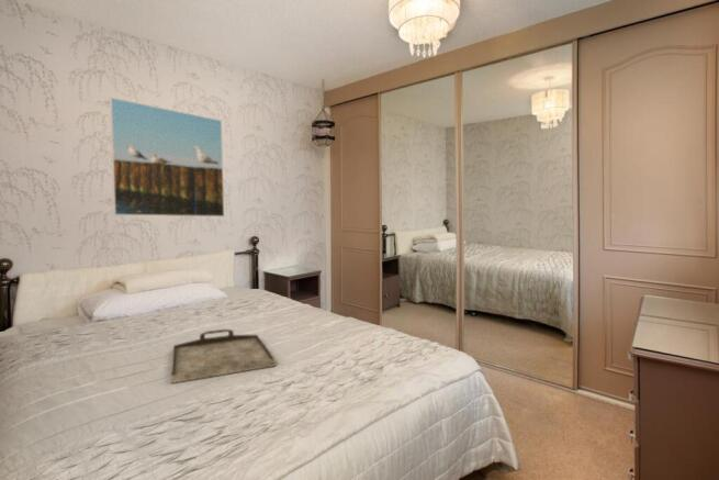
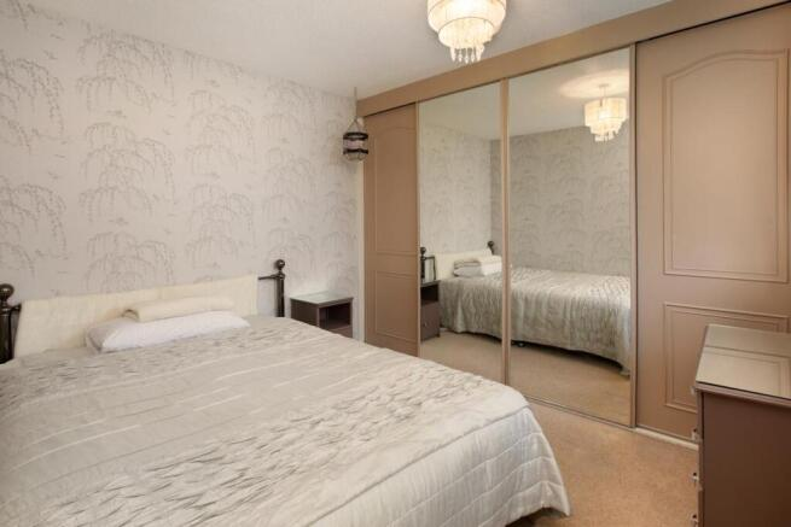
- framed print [109,97,225,217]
- serving tray [170,328,278,384]
